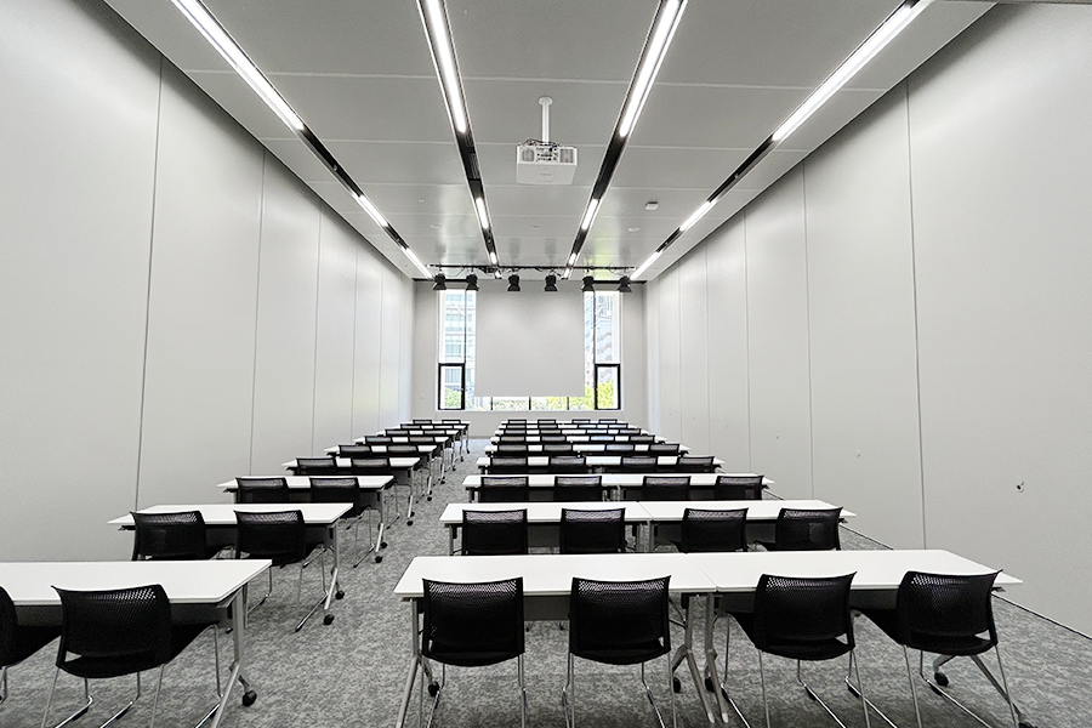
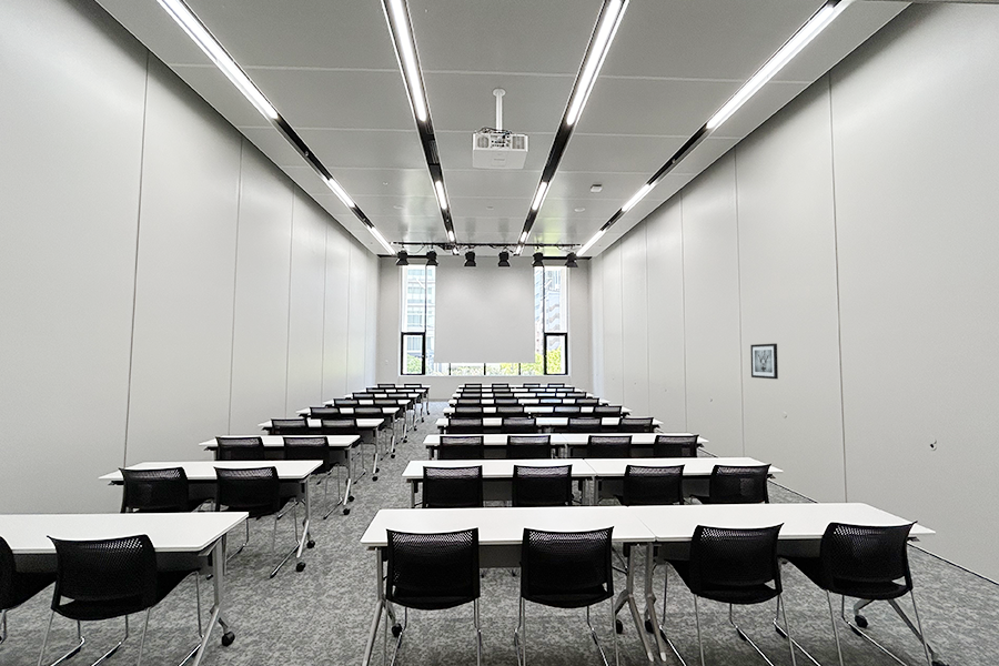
+ wall art [749,343,779,380]
